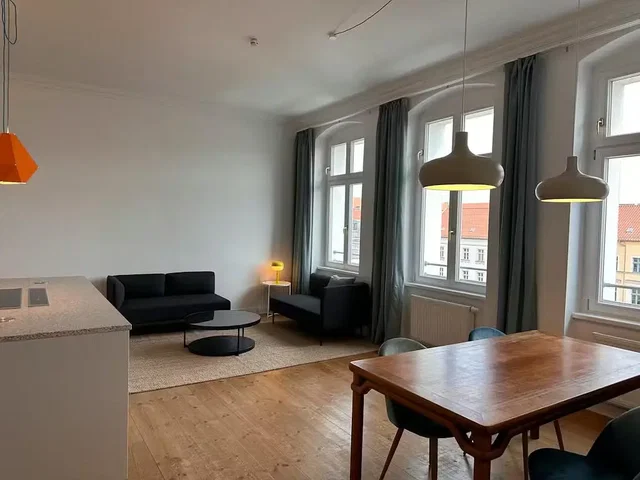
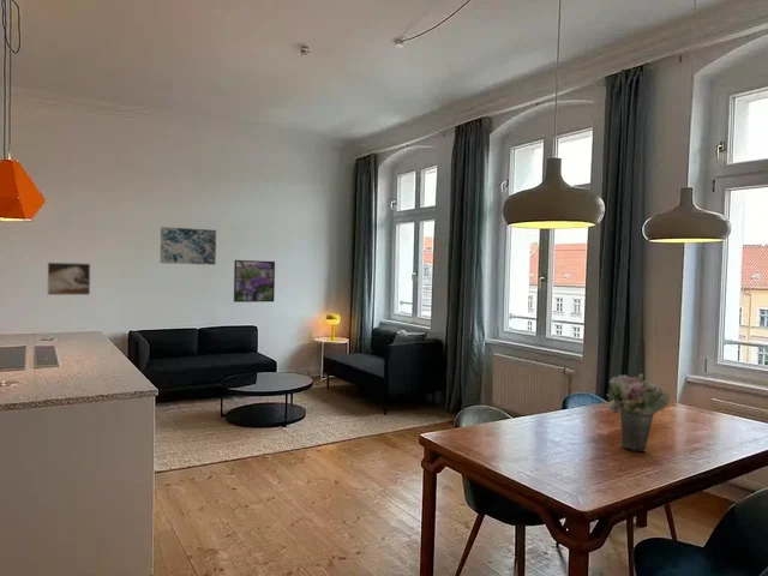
+ wall art [160,226,217,266]
+ flower bouquet [606,373,671,452]
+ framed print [233,259,276,304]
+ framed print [47,262,91,296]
